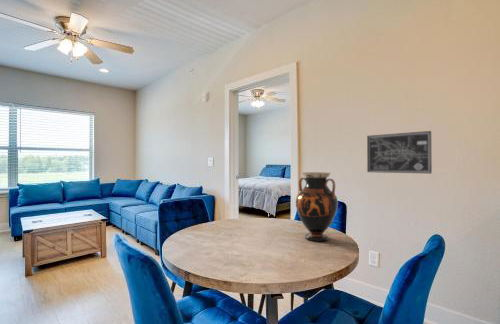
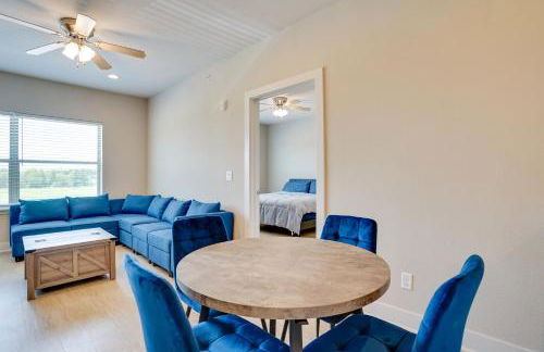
- wall art [366,130,433,174]
- vase [295,171,339,242]
